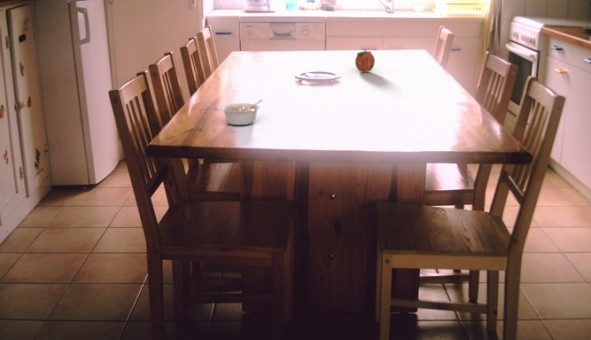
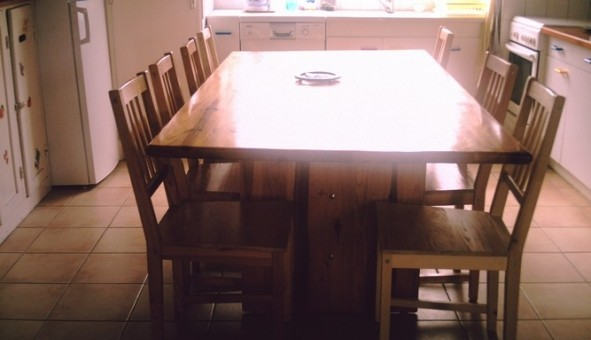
- fruit [354,48,376,73]
- legume [220,99,264,126]
